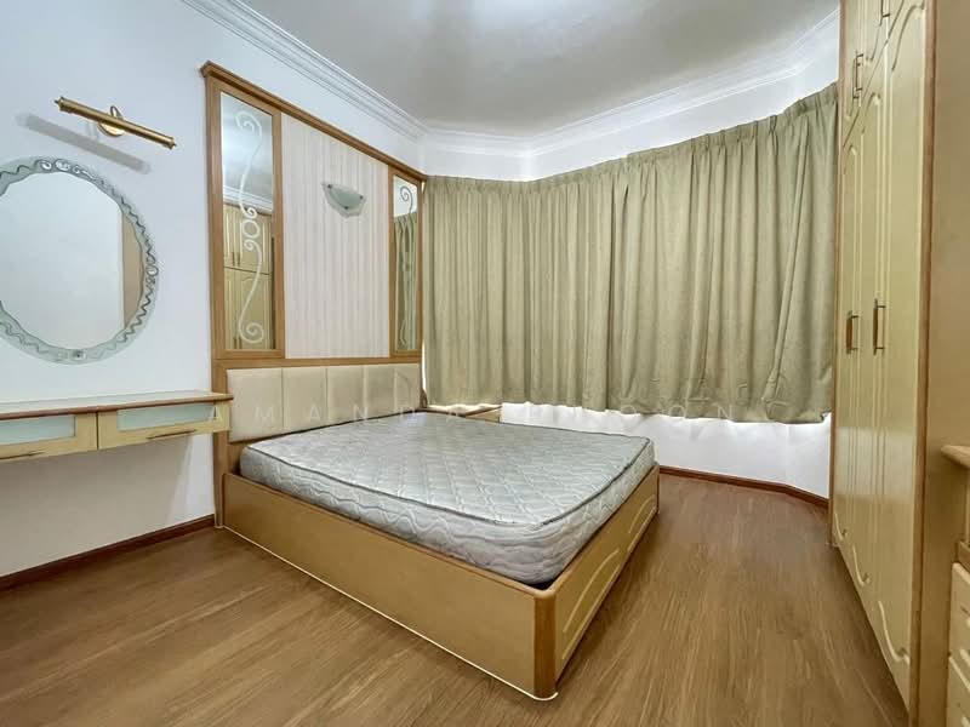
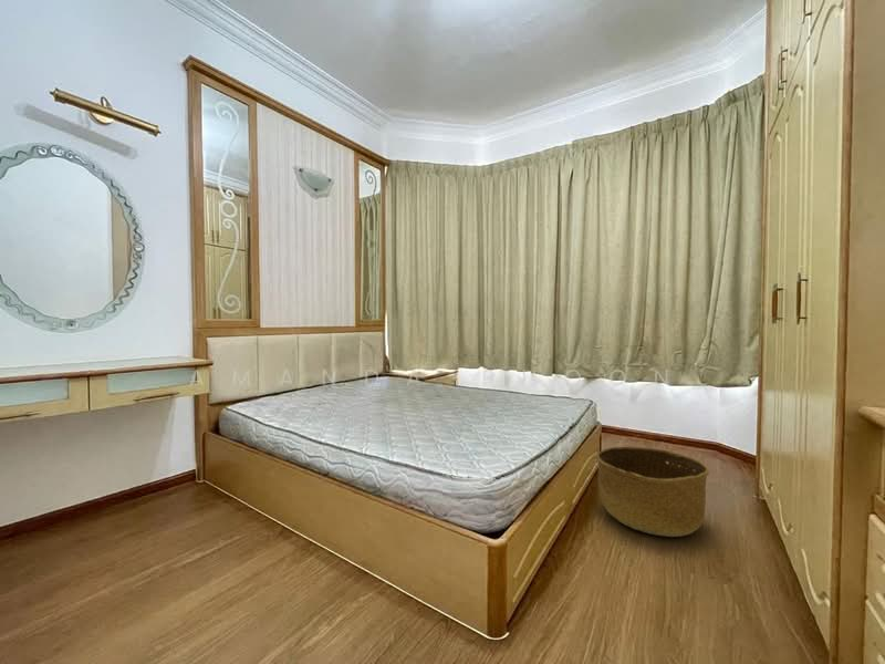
+ basket [596,446,710,538]
